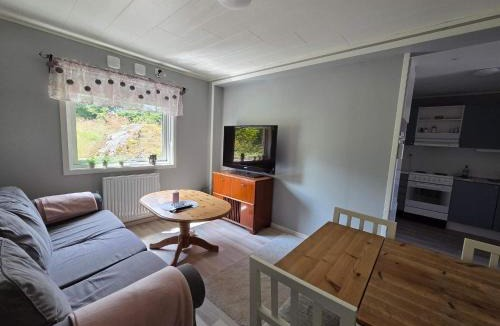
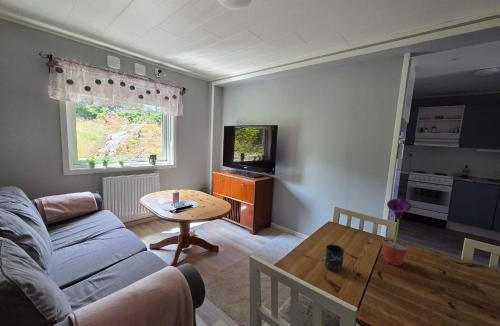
+ potted flower [381,197,412,266]
+ mug [324,243,345,273]
